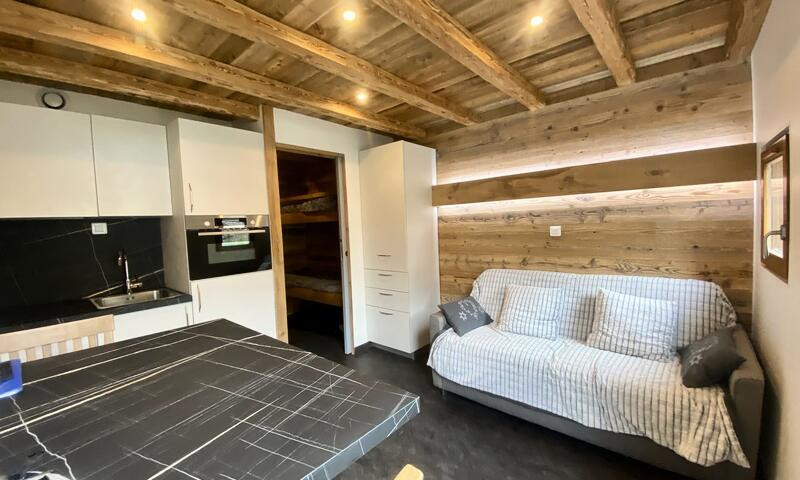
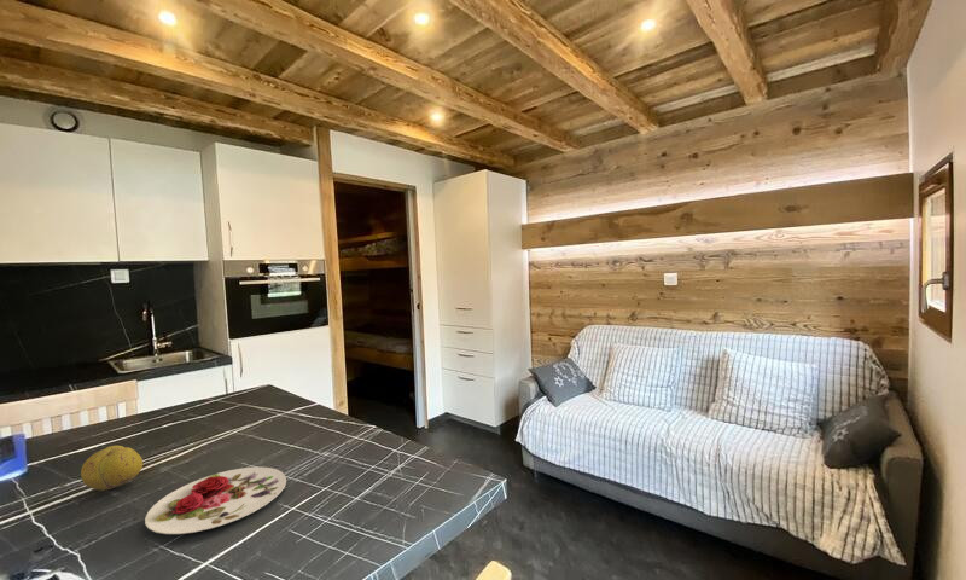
+ plate [144,466,287,535]
+ fruit [80,445,144,492]
